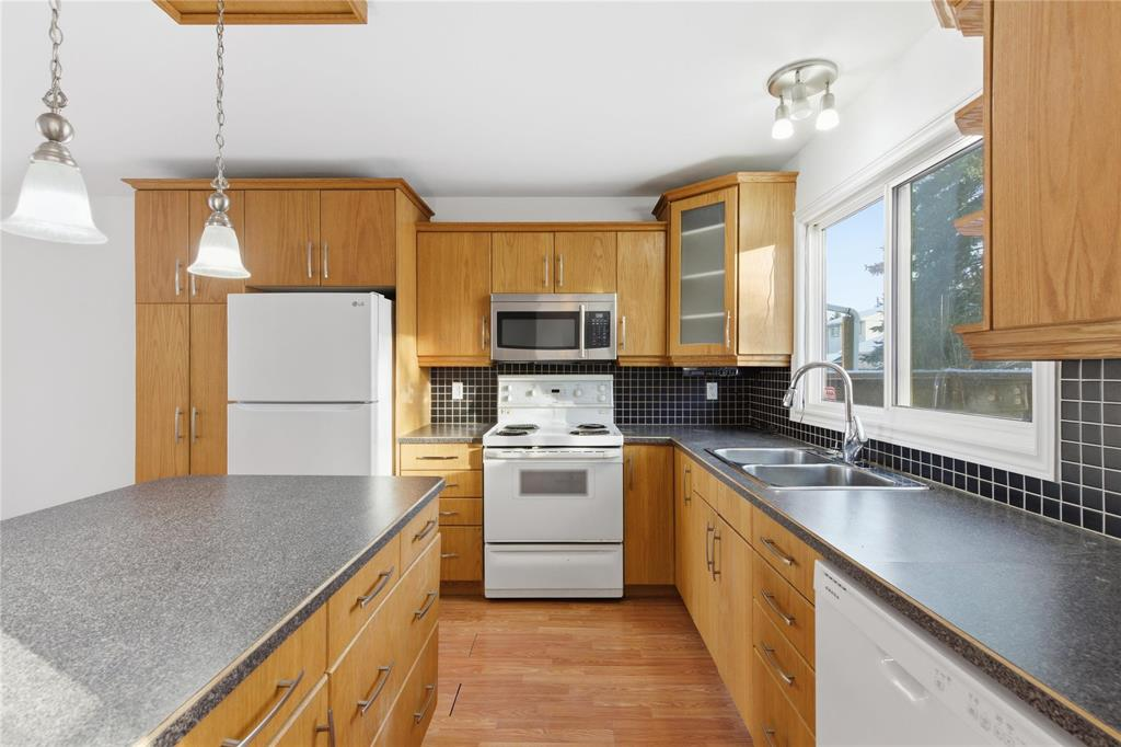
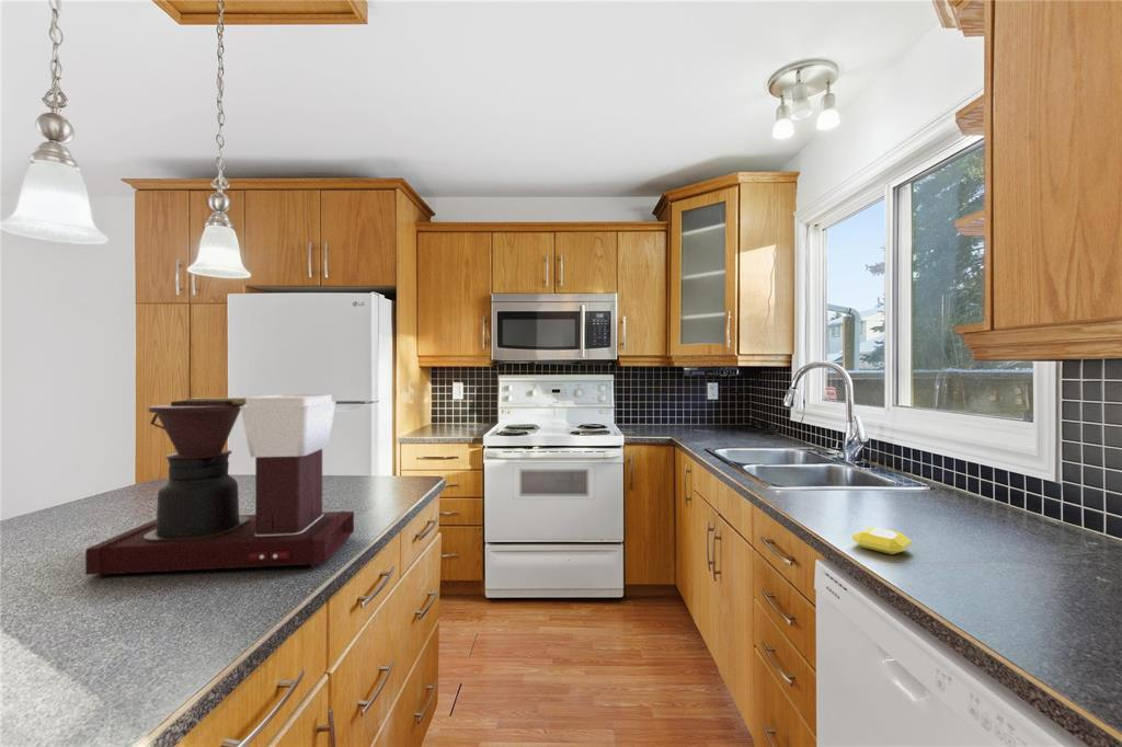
+ soap bar [851,526,913,555]
+ coffee maker [84,393,355,579]
